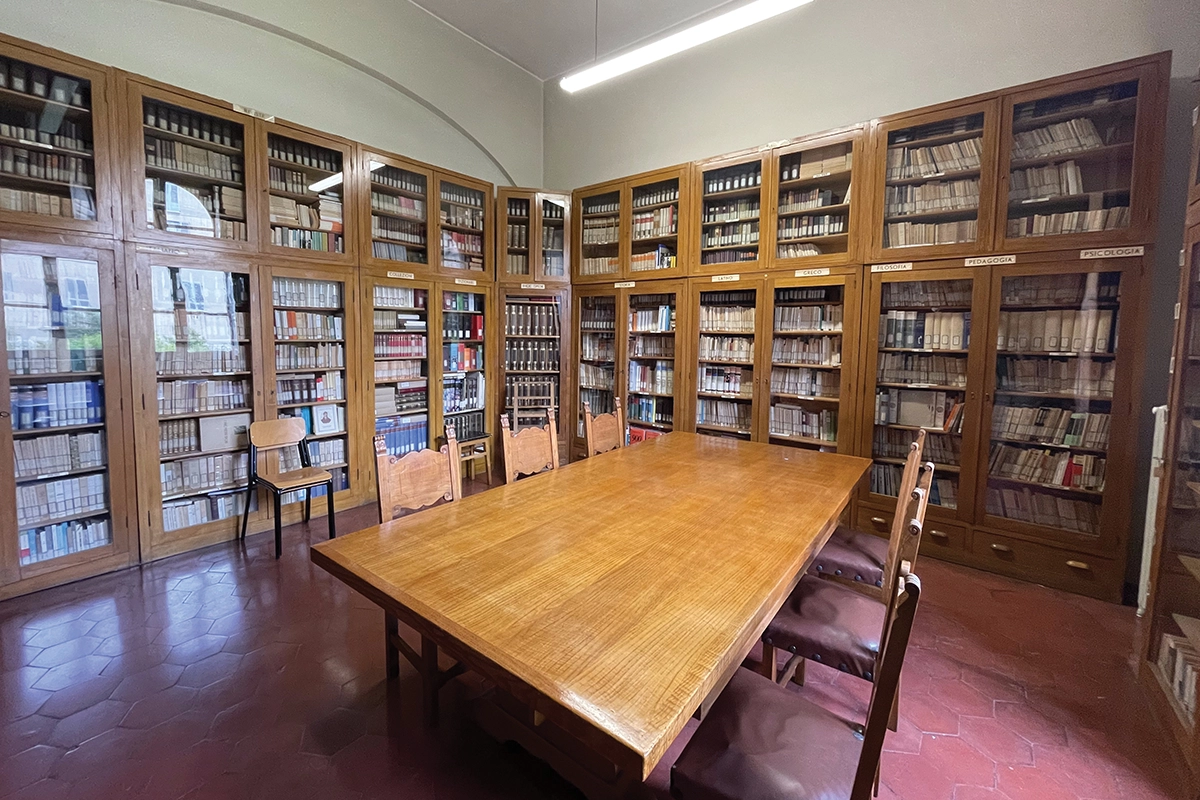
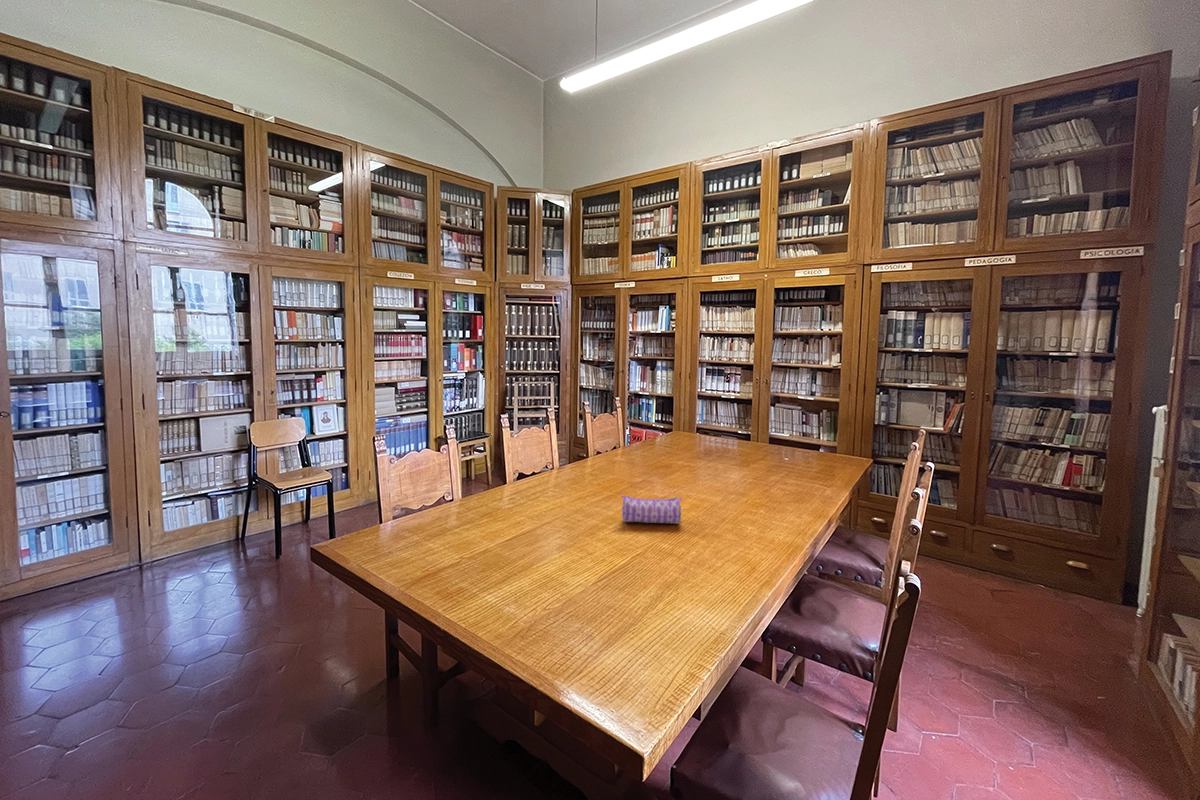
+ pencil case [620,494,682,525]
